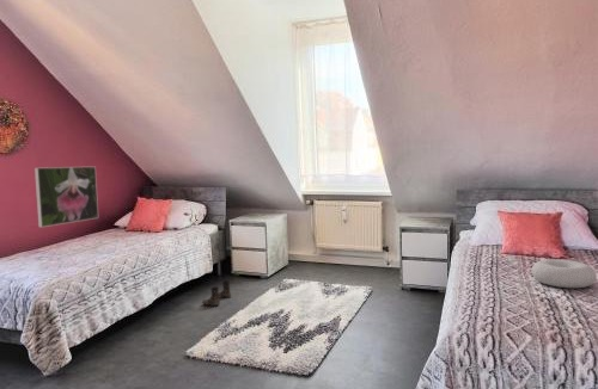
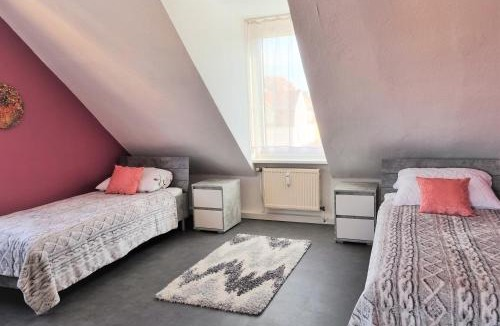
- cushion [531,258,597,289]
- boots [201,279,232,307]
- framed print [33,166,99,228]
